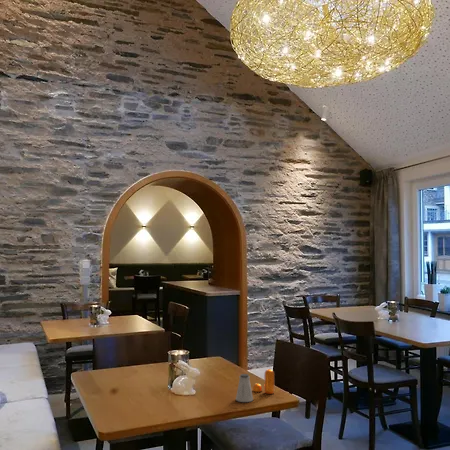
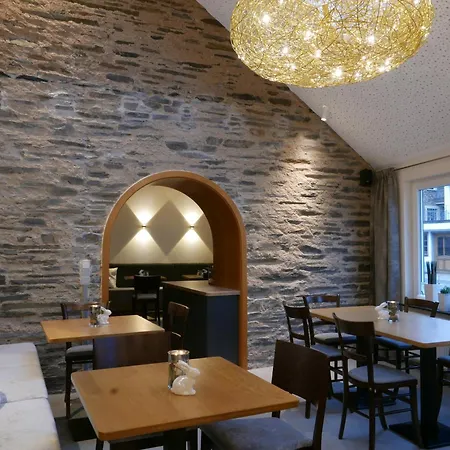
- pepper shaker [252,368,275,395]
- saltshaker [235,373,254,403]
